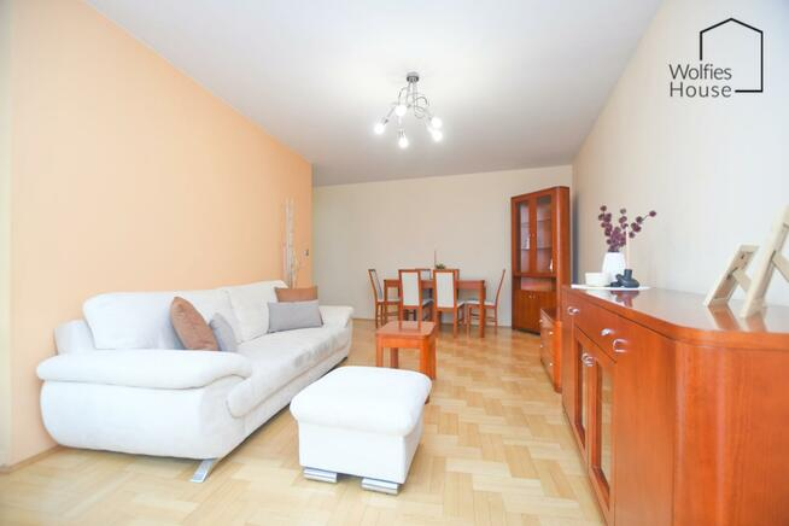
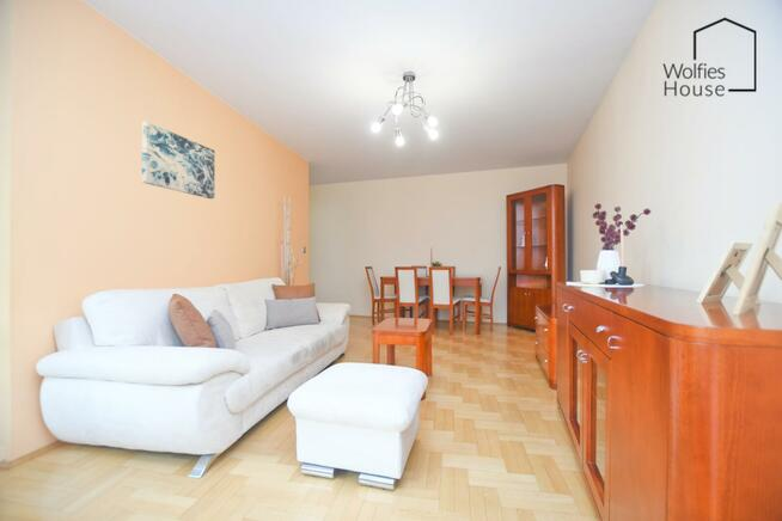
+ wall art [141,121,215,200]
